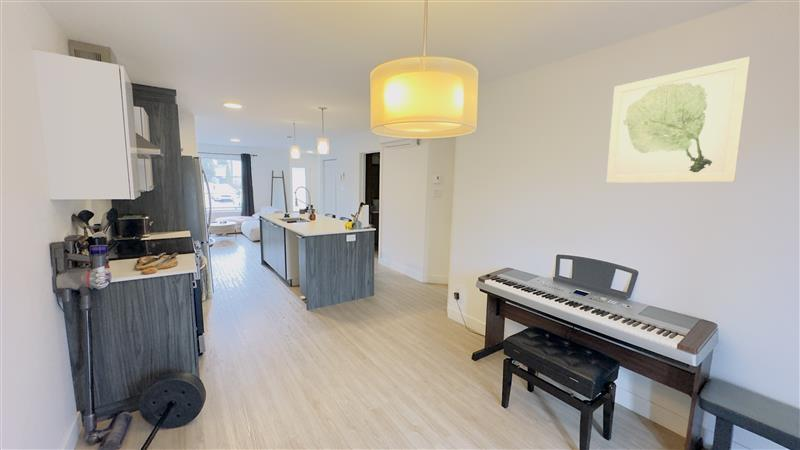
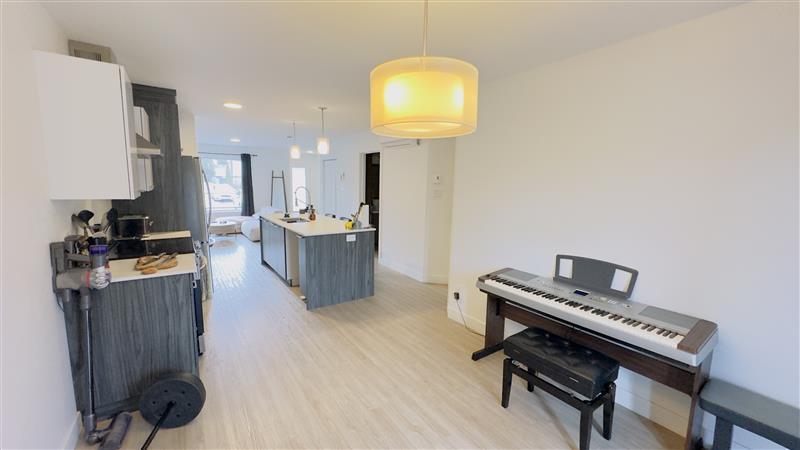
- wall art [606,56,751,184]
